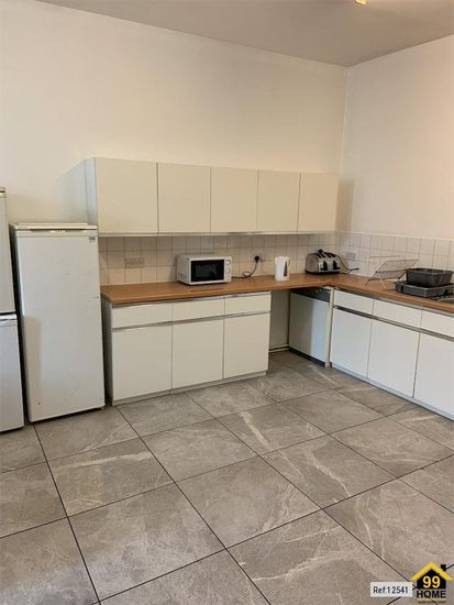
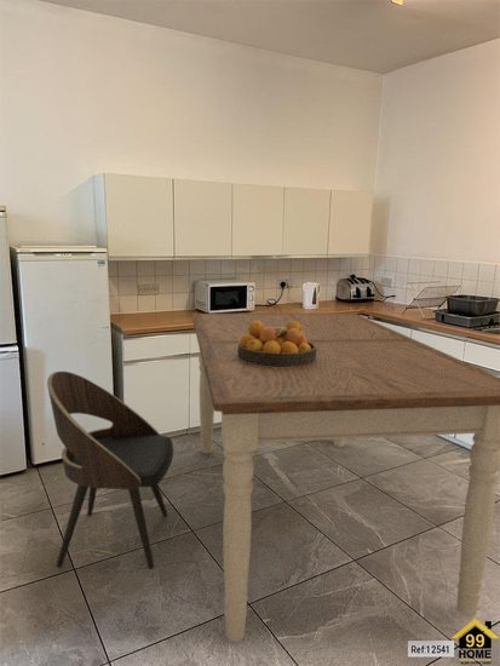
+ fruit bowl [237,321,316,367]
+ dining chair [46,371,174,570]
+ dining table [191,312,500,643]
